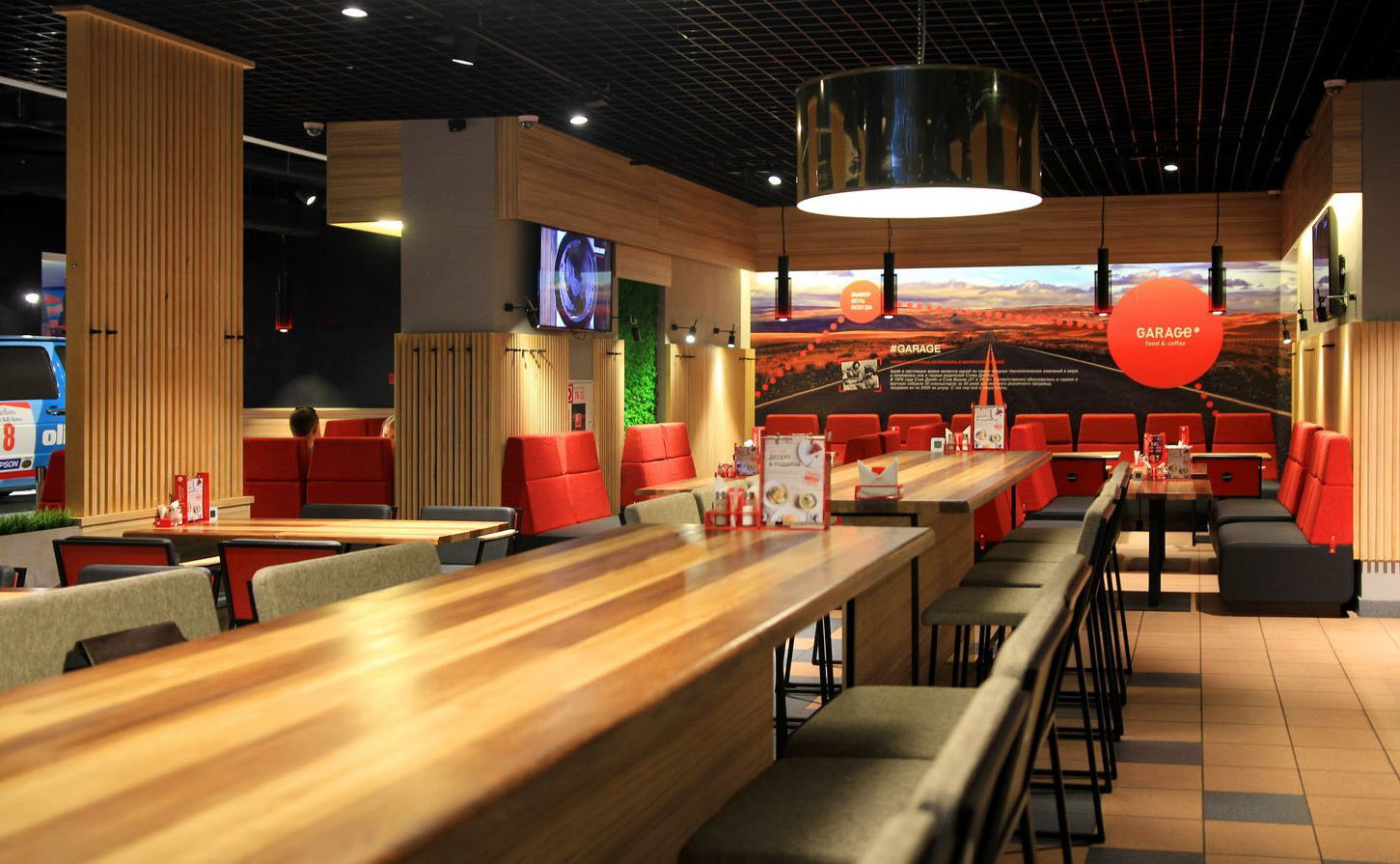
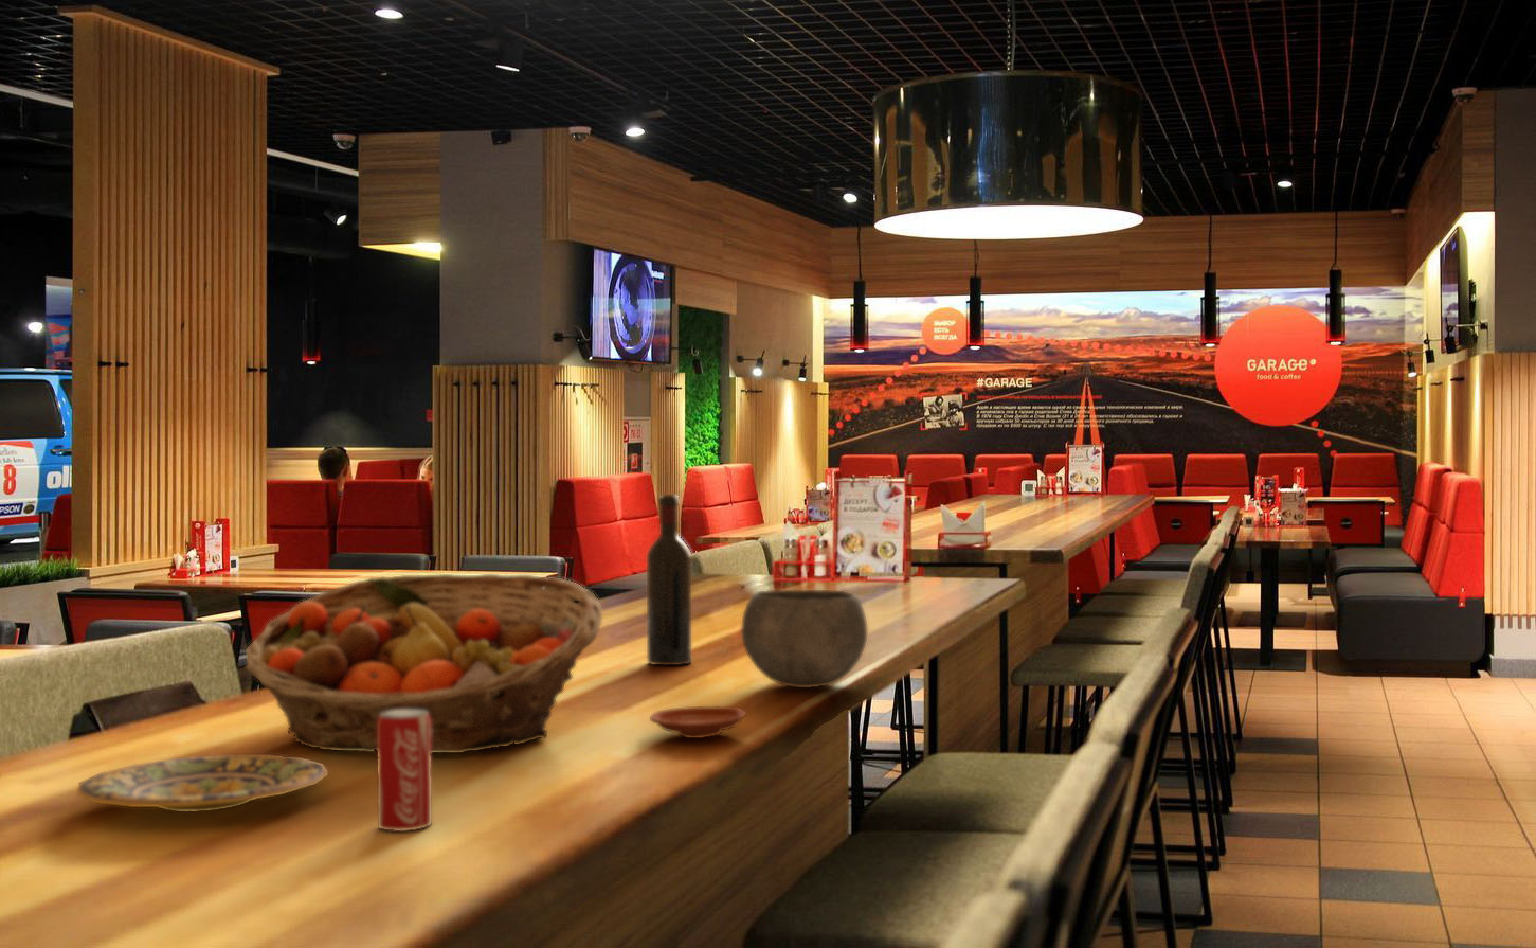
+ bowl [739,589,869,688]
+ fruit basket [244,573,603,754]
+ beverage can [376,710,433,833]
+ plate [648,706,747,740]
+ plate [76,753,329,812]
+ wine bottle [646,493,692,666]
